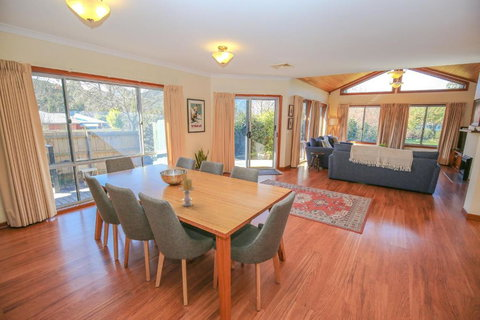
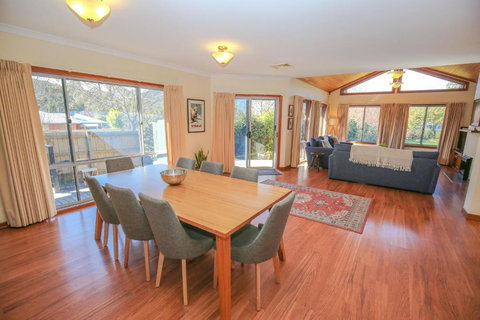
- candle [178,174,196,207]
